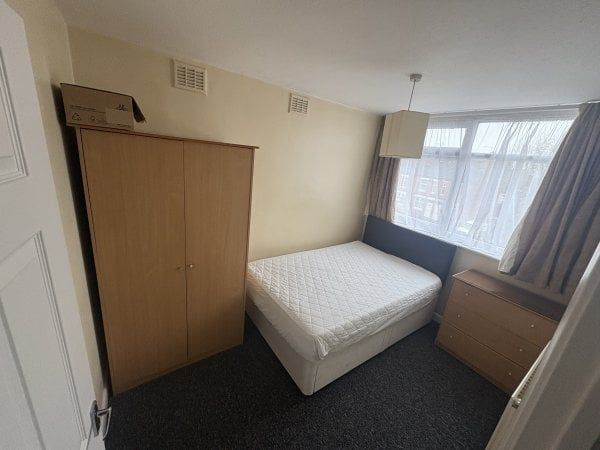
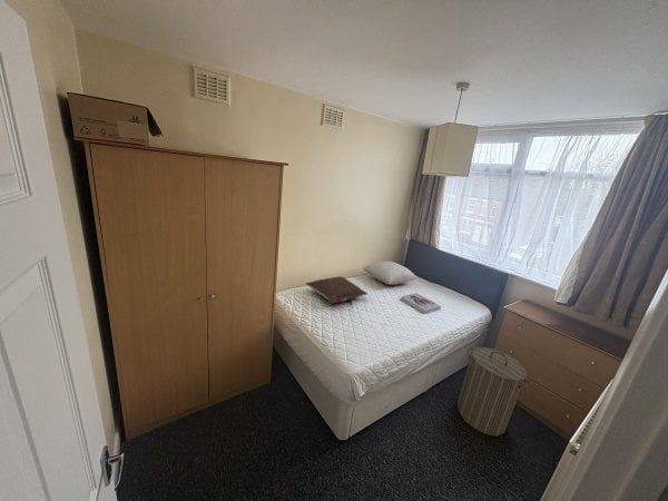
+ book [400,292,442,315]
+ pillow [363,259,418,286]
+ laundry hamper [456,346,533,436]
+ pillow [305,275,369,304]
